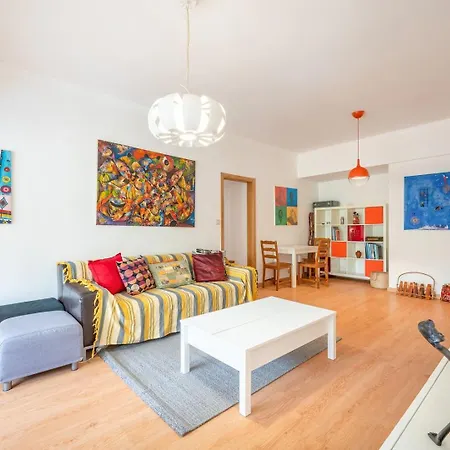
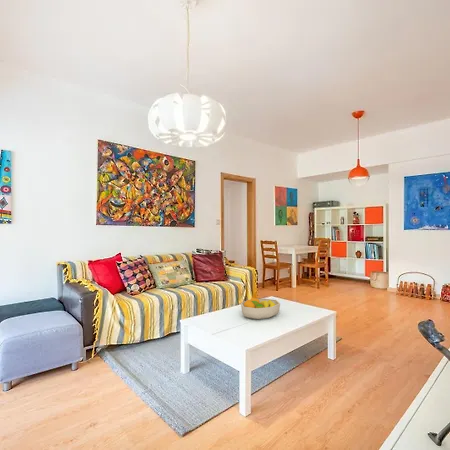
+ fruit bowl [240,296,281,320]
